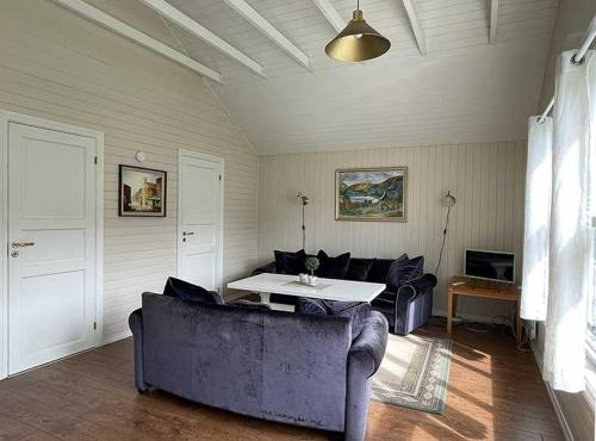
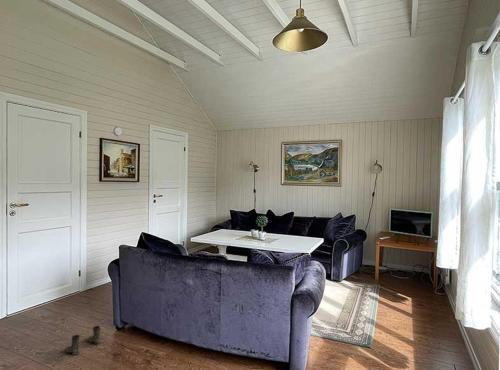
+ boots [64,325,102,356]
